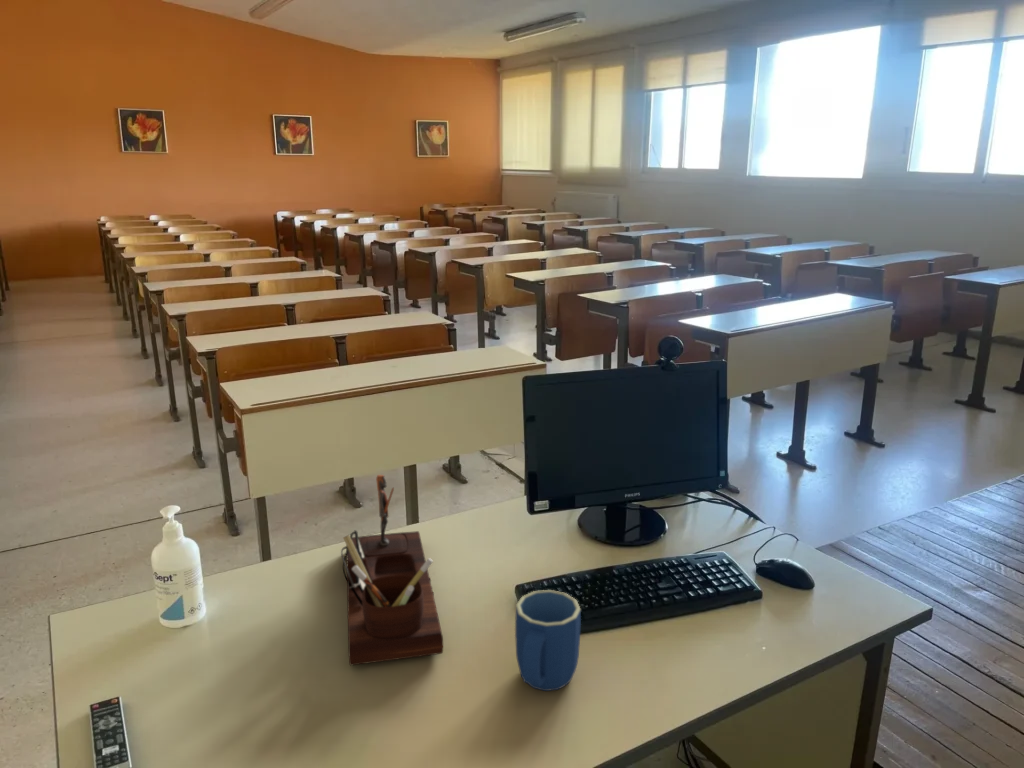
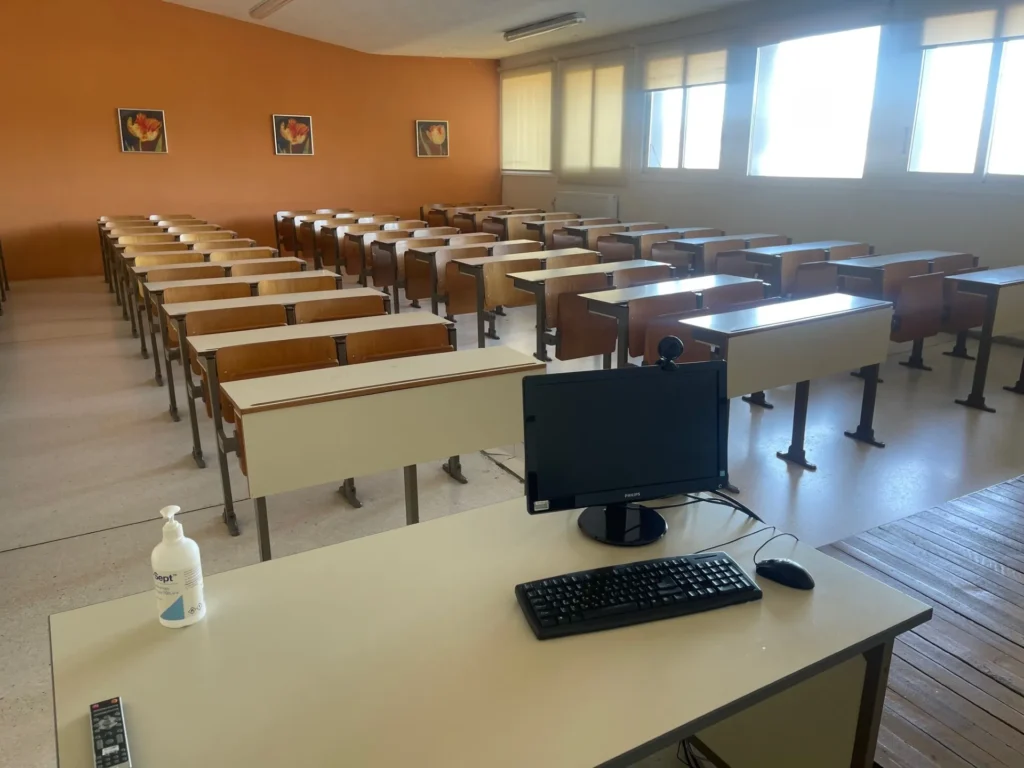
- mug [514,589,582,692]
- desk organizer [340,474,444,667]
